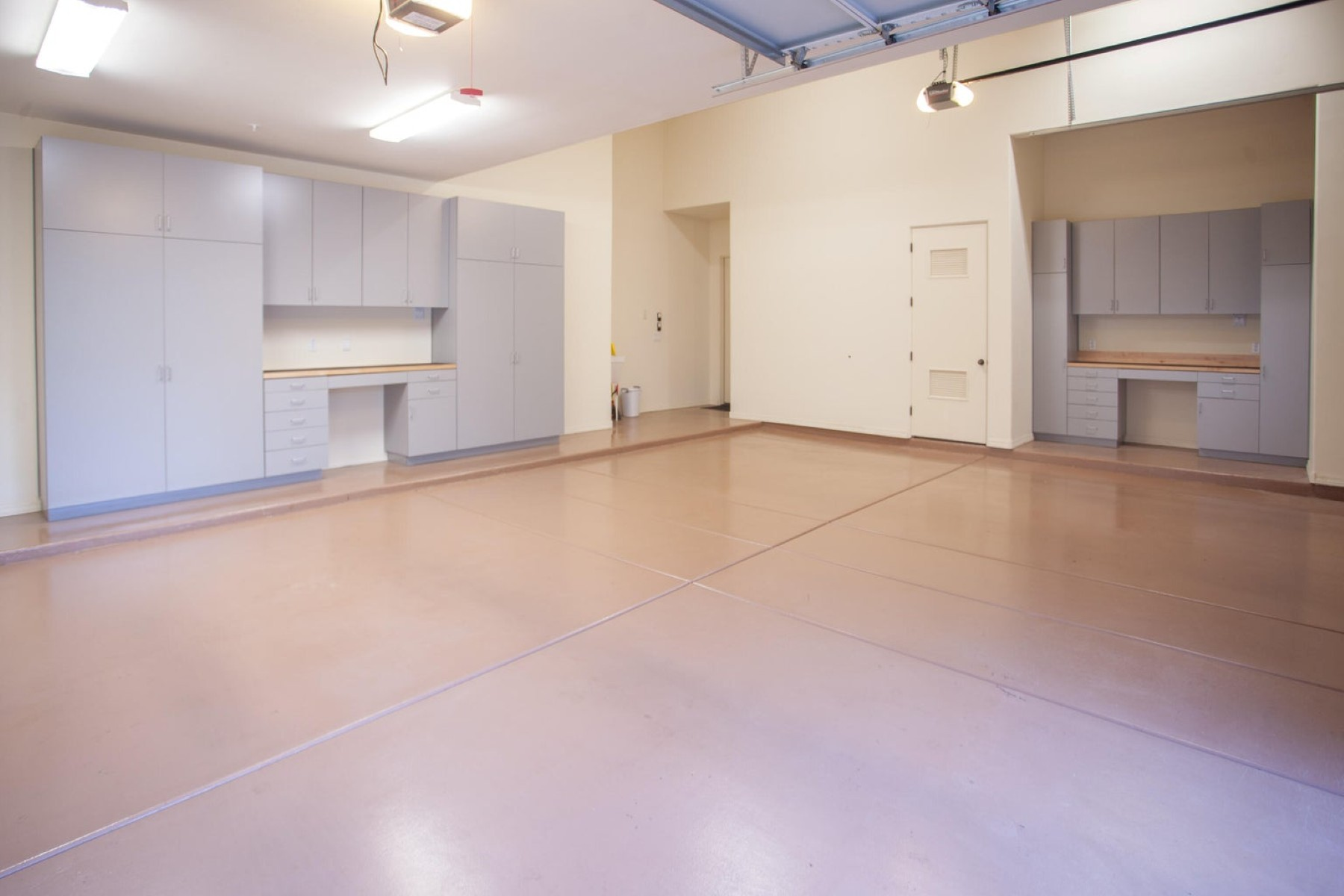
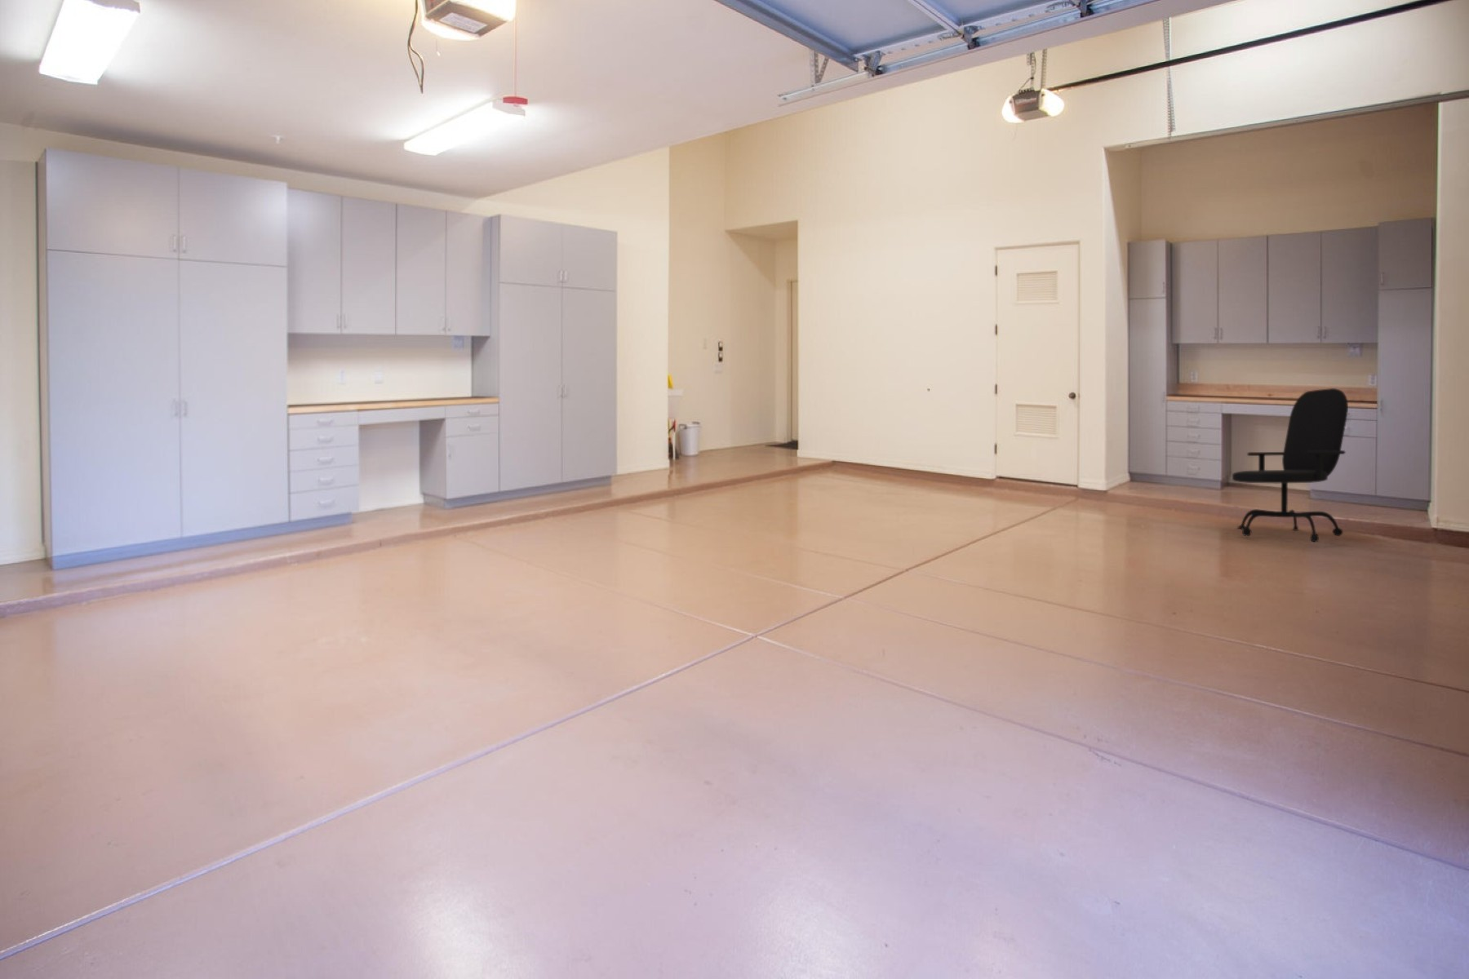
+ office chair [1232,388,1349,543]
